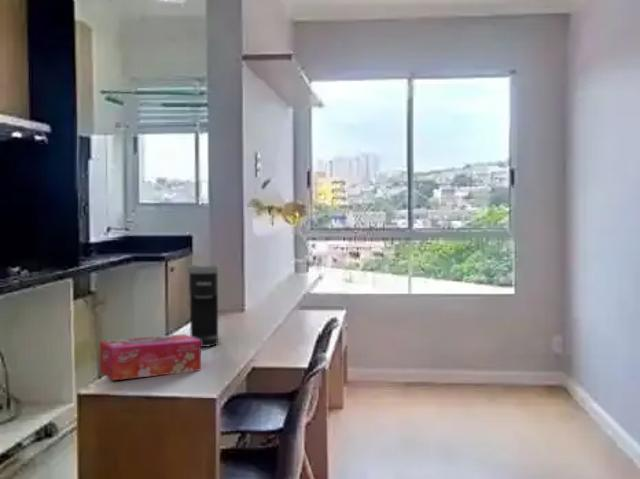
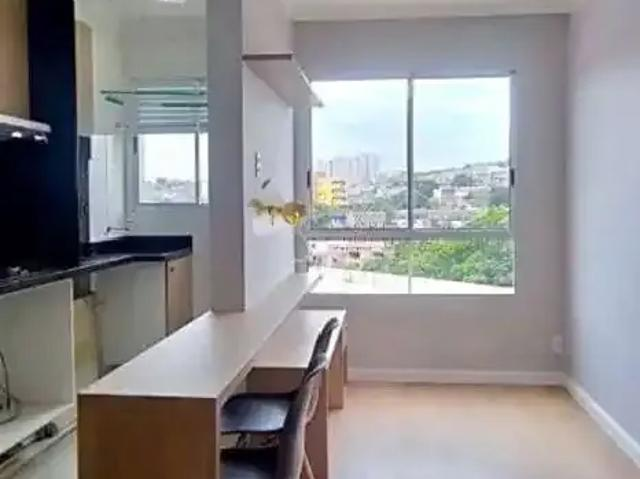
- tissue box [99,333,202,381]
- coffee maker [187,264,220,348]
